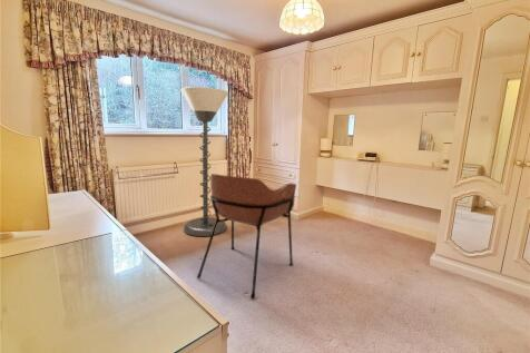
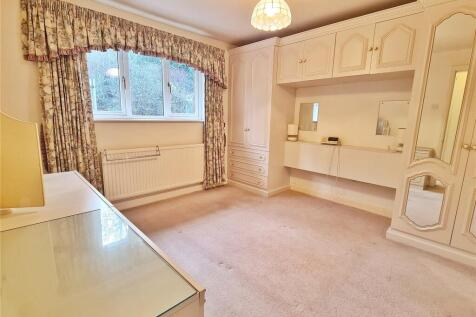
- armchair [196,173,297,300]
- floor lamp [179,86,229,237]
